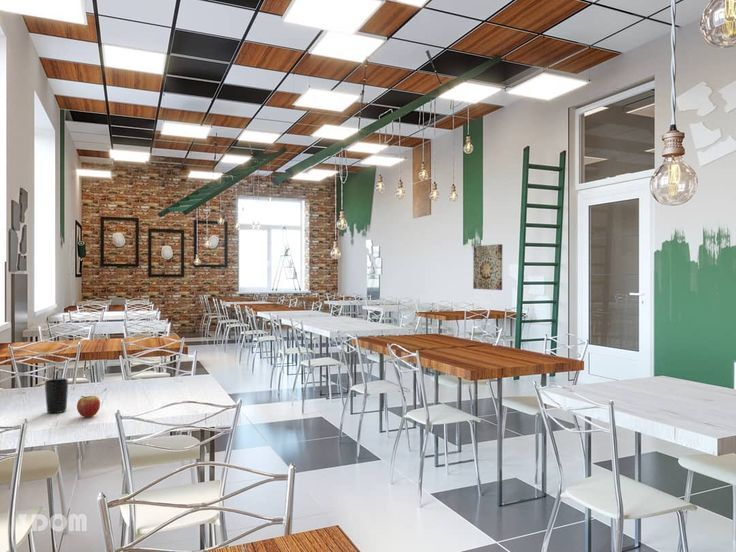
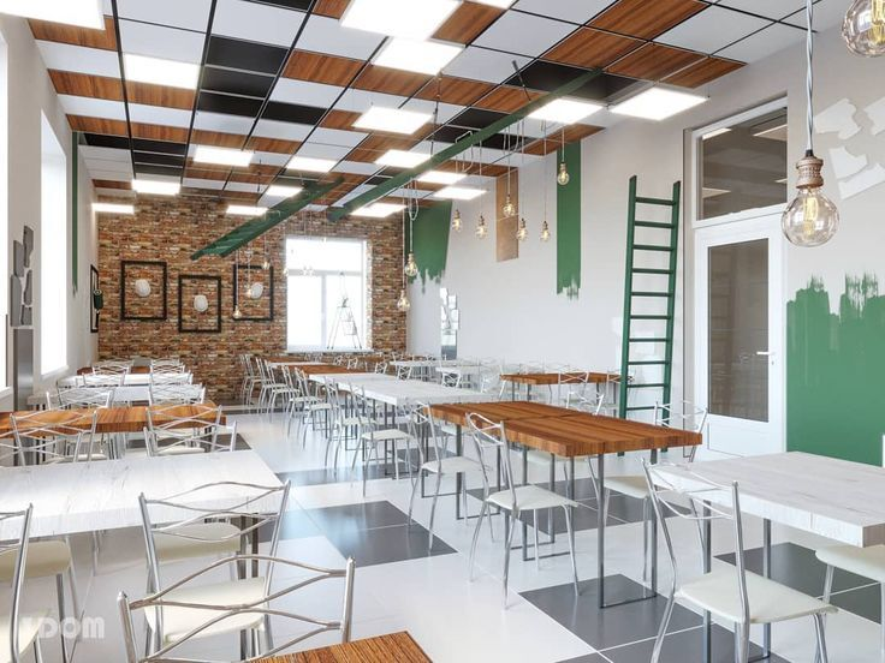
- wall art [472,243,503,291]
- cup [44,378,69,414]
- fruit [76,395,101,418]
